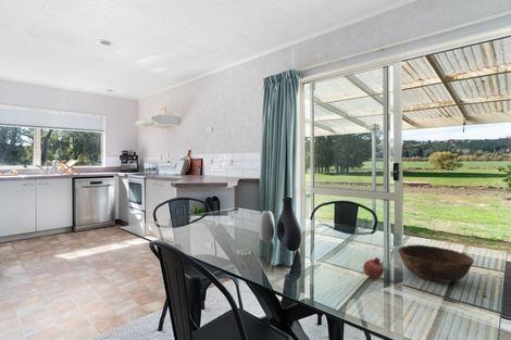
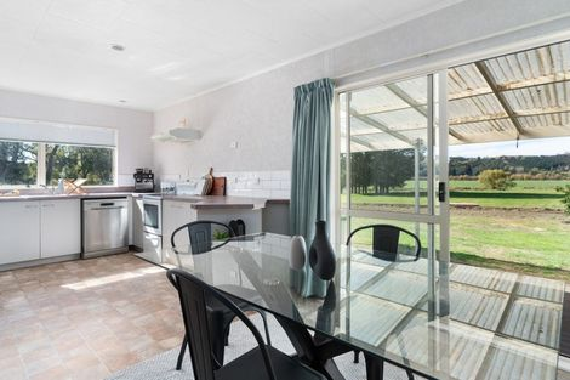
- fruit [362,256,385,280]
- bowl [397,244,475,282]
